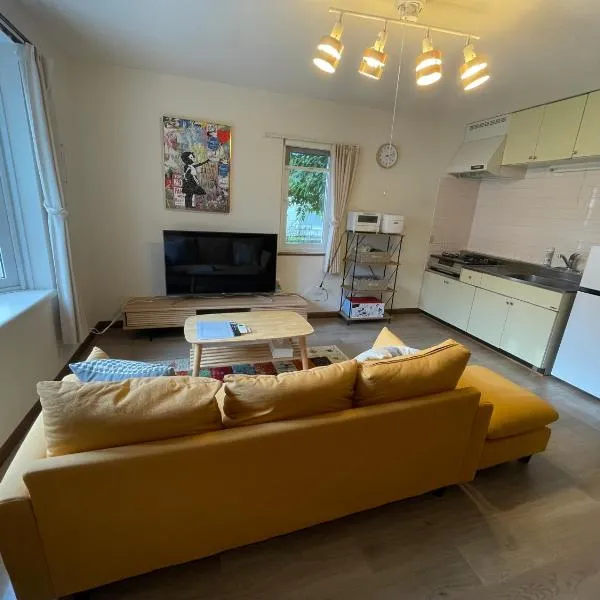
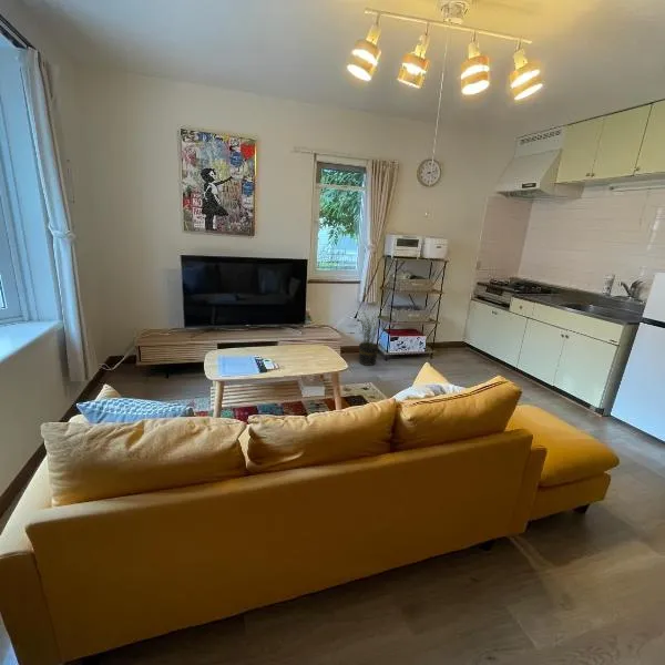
+ potted plant [358,308,388,367]
